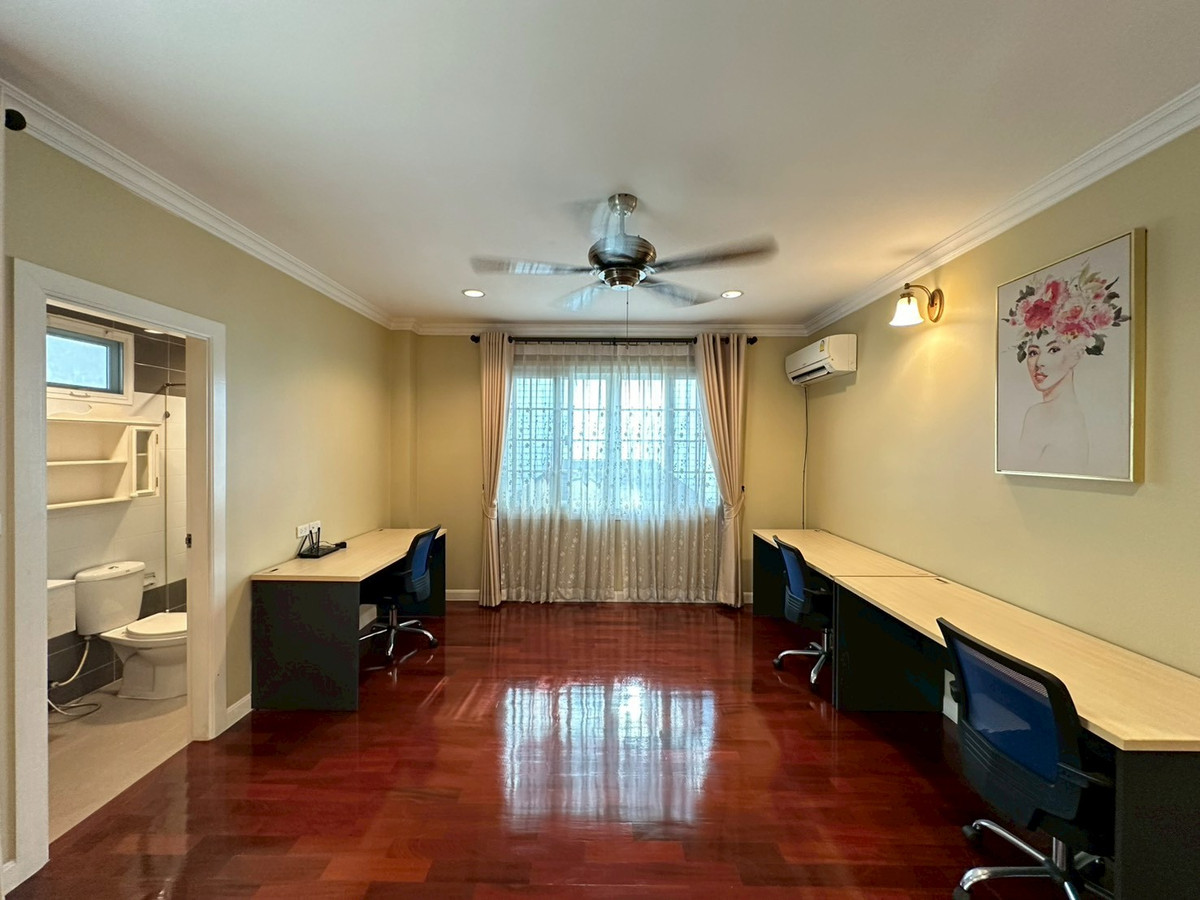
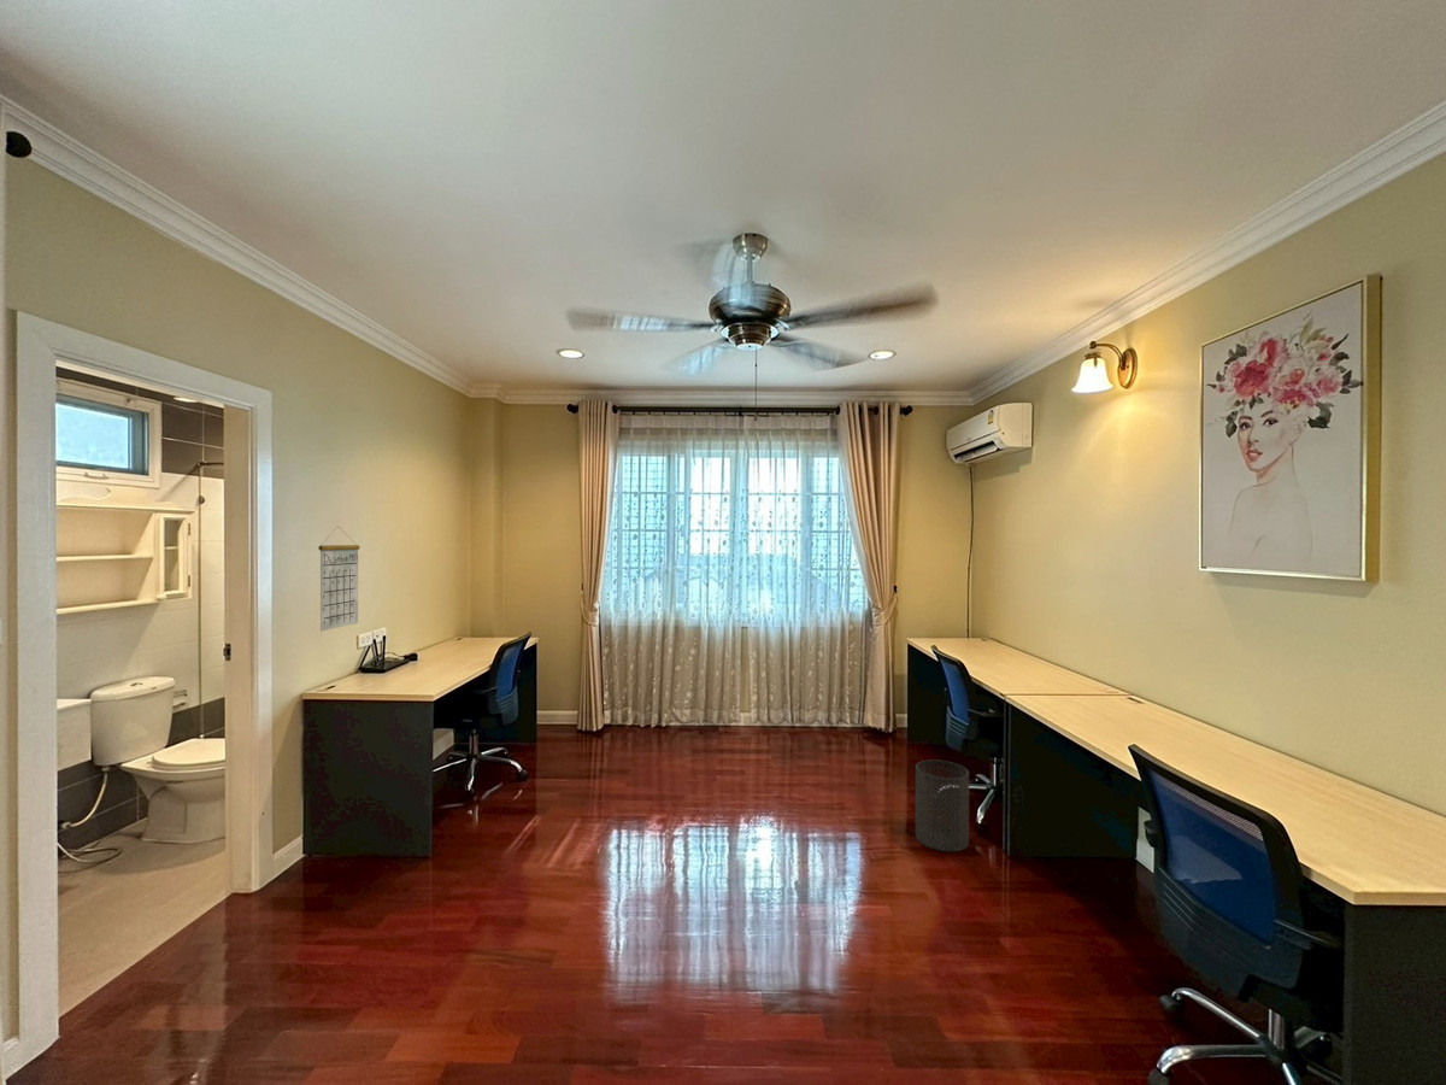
+ calendar [317,524,362,633]
+ trash can [915,758,970,854]
